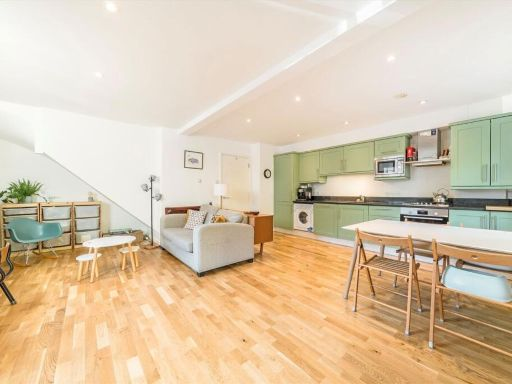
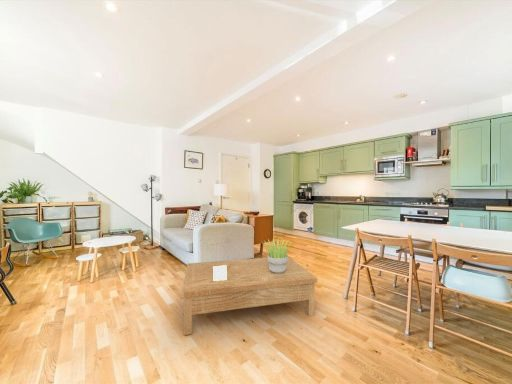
+ potted plant [261,238,293,273]
+ coffee table [181,256,318,336]
